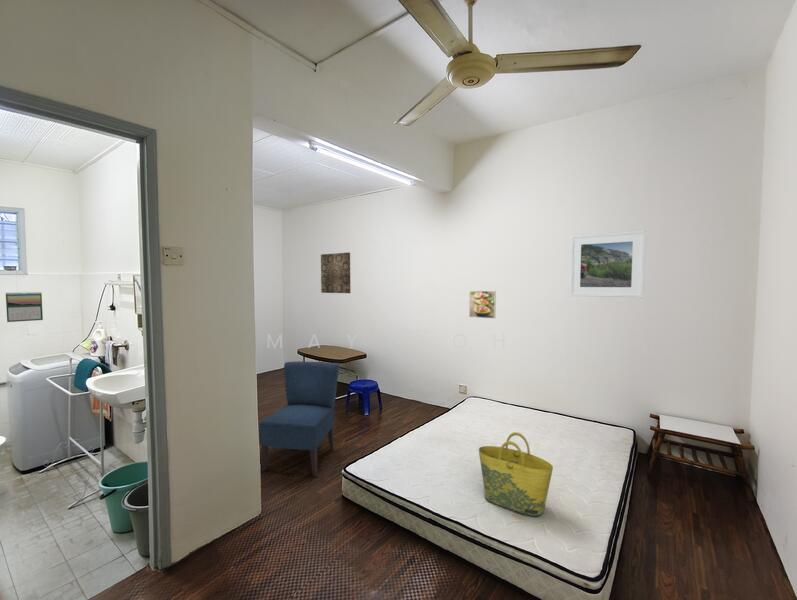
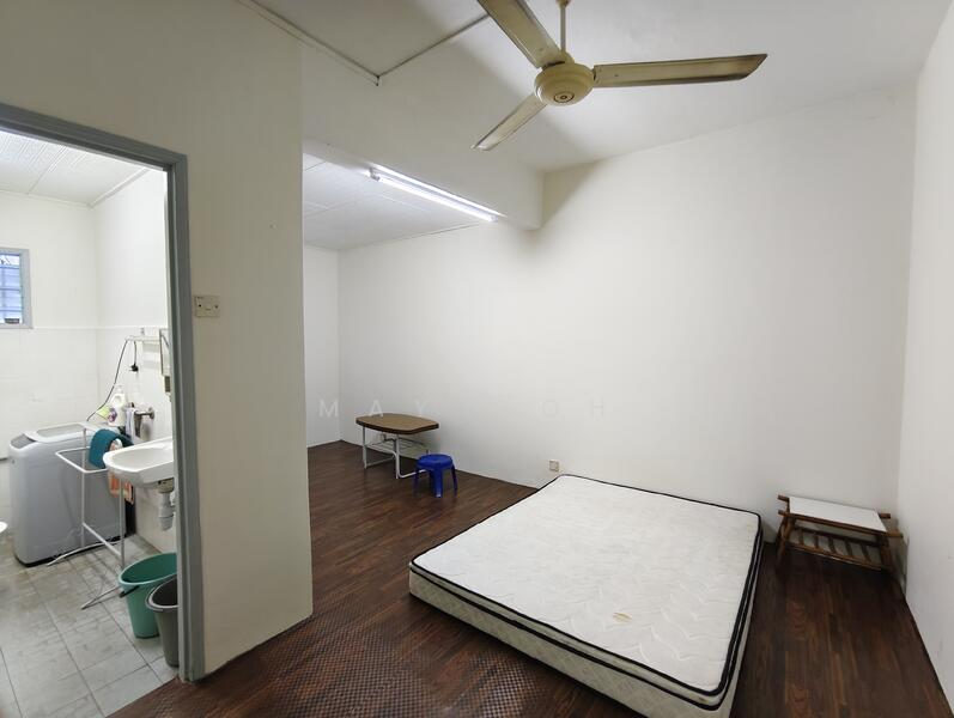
- calendar [5,291,44,323]
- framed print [468,290,497,320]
- wall art [320,251,352,294]
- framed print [569,229,646,298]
- chair [258,360,340,477]
- tote bag [478,431,554,517]
